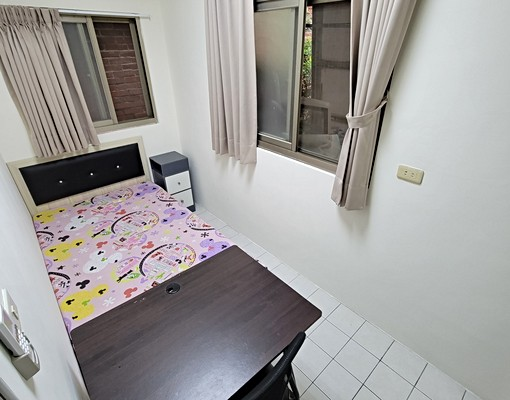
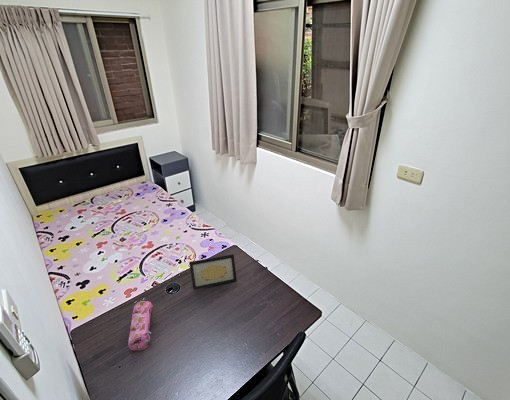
+ pencil case [127,300,154,351]
+ picture frame [188,253,238,291]
